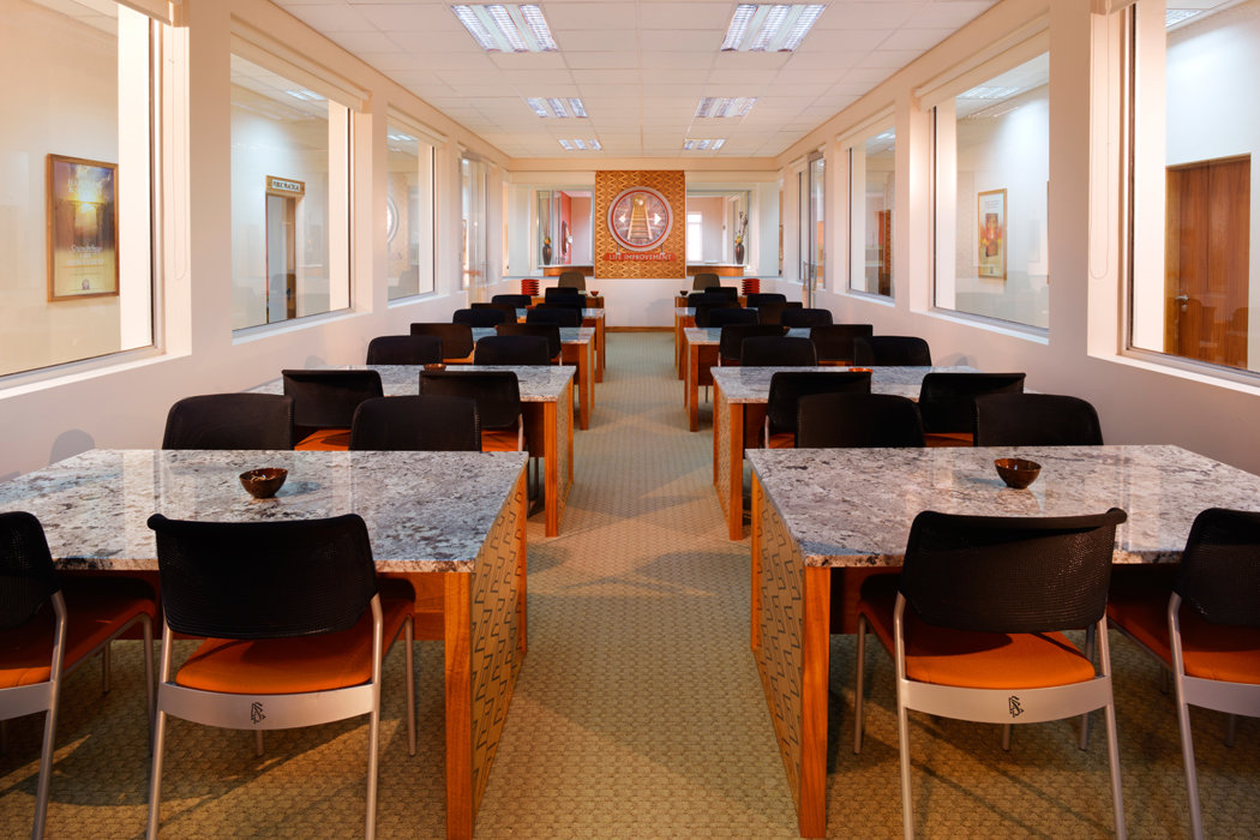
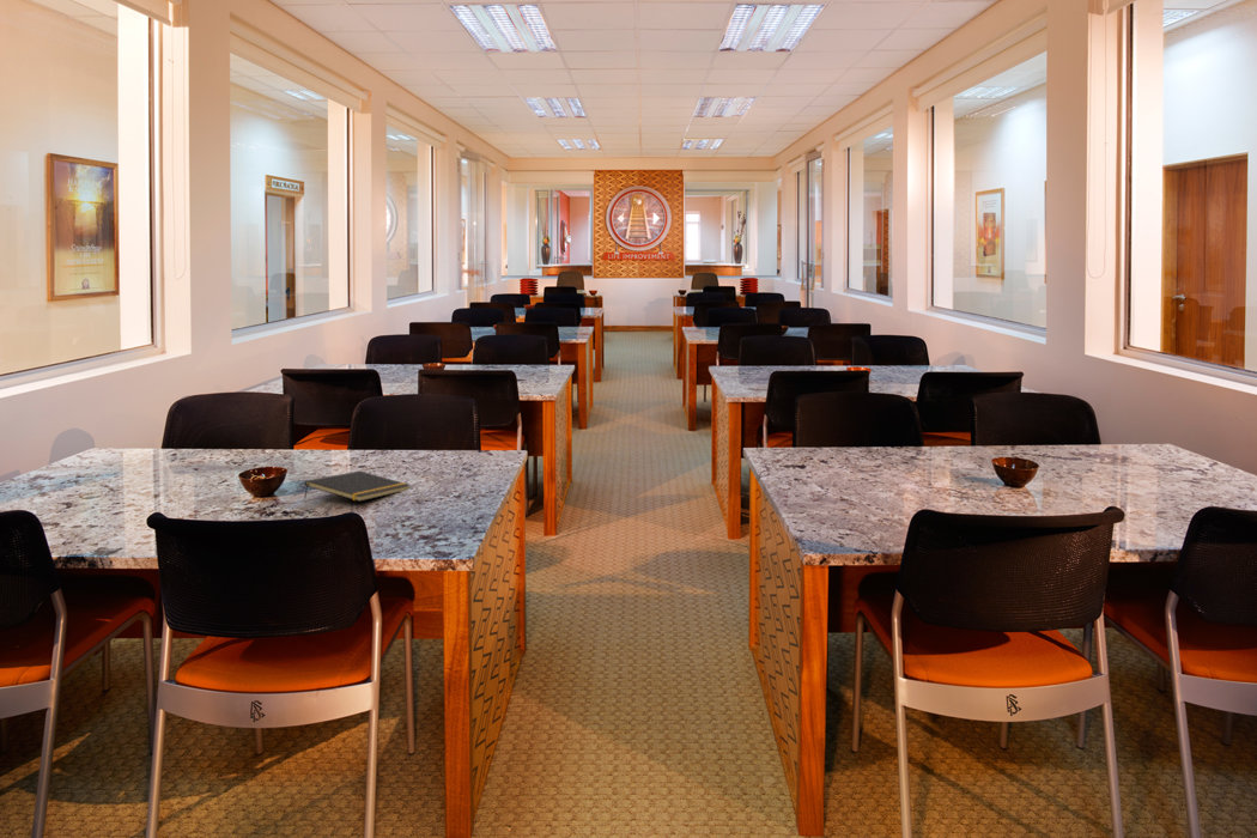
+ notepad [303,469,412,503]
